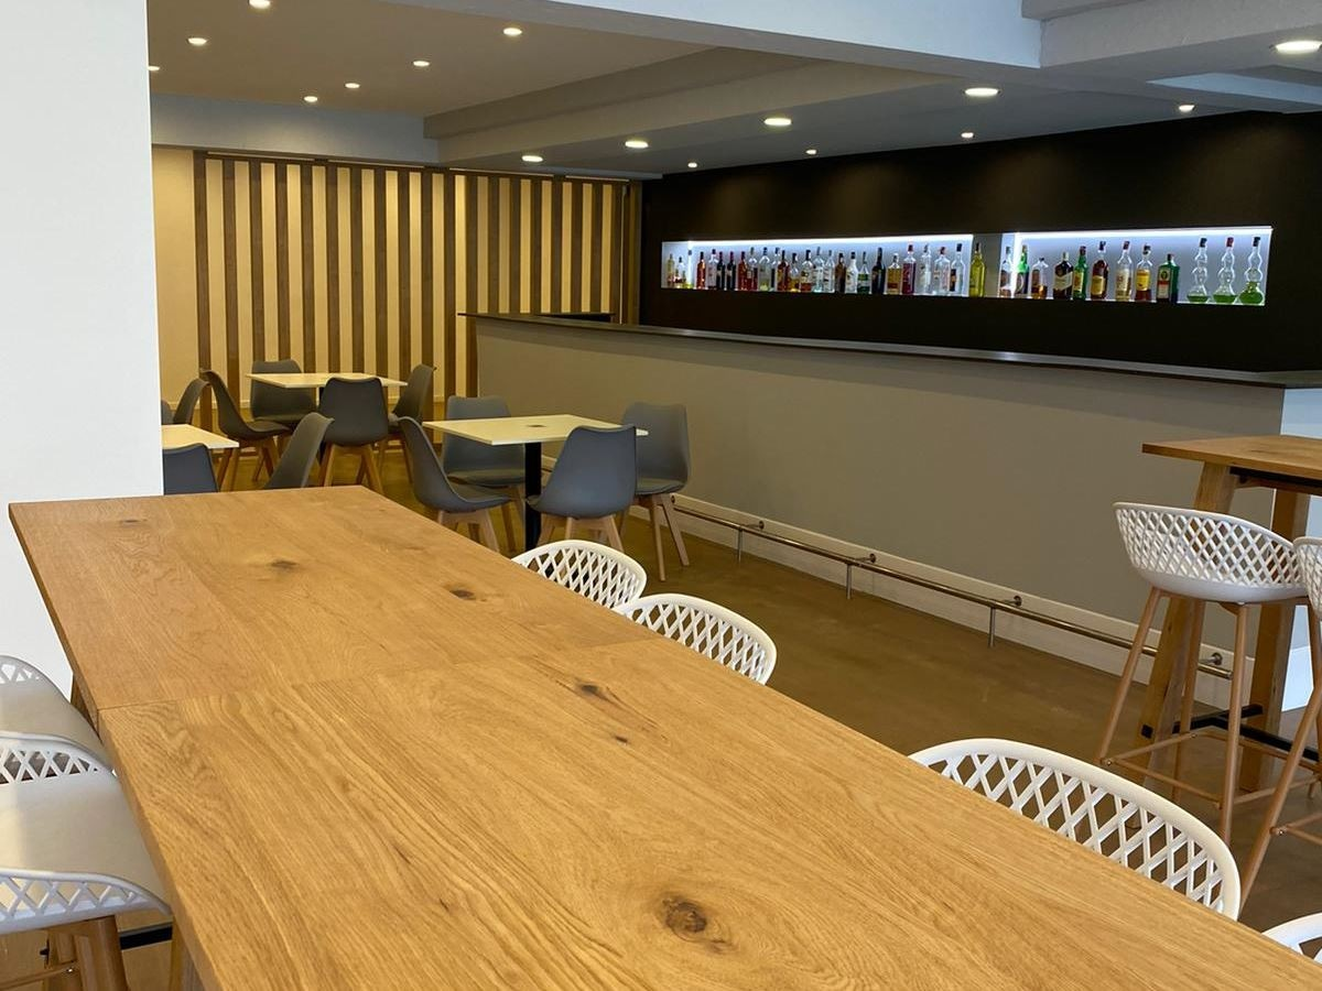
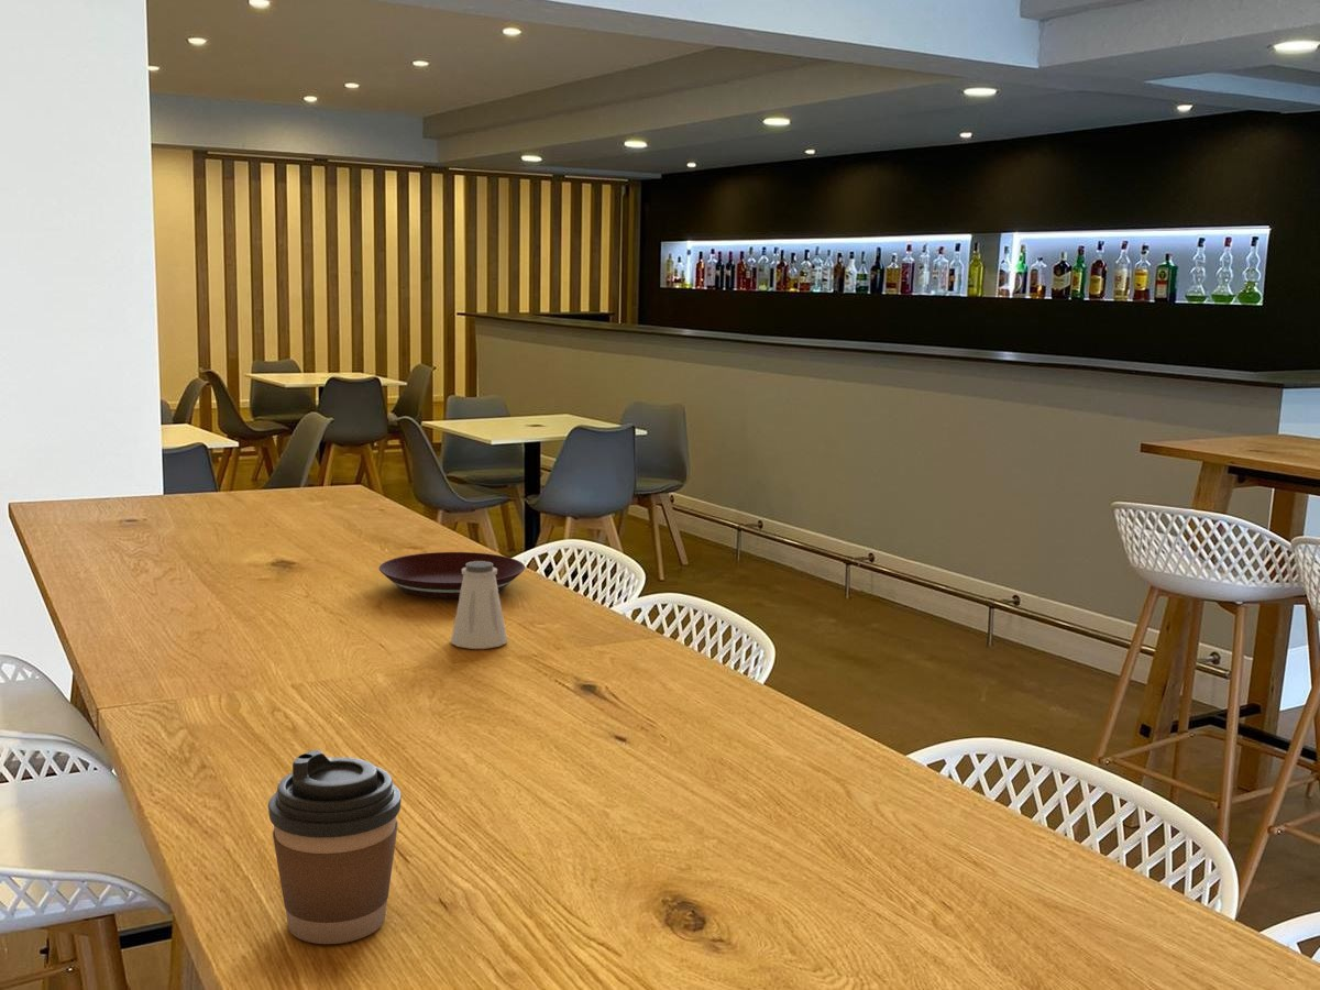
+ saltshaker [450,561,508,650]
+ plate [378,551,526,598]
+ coffee cup [267,749,403,945]
